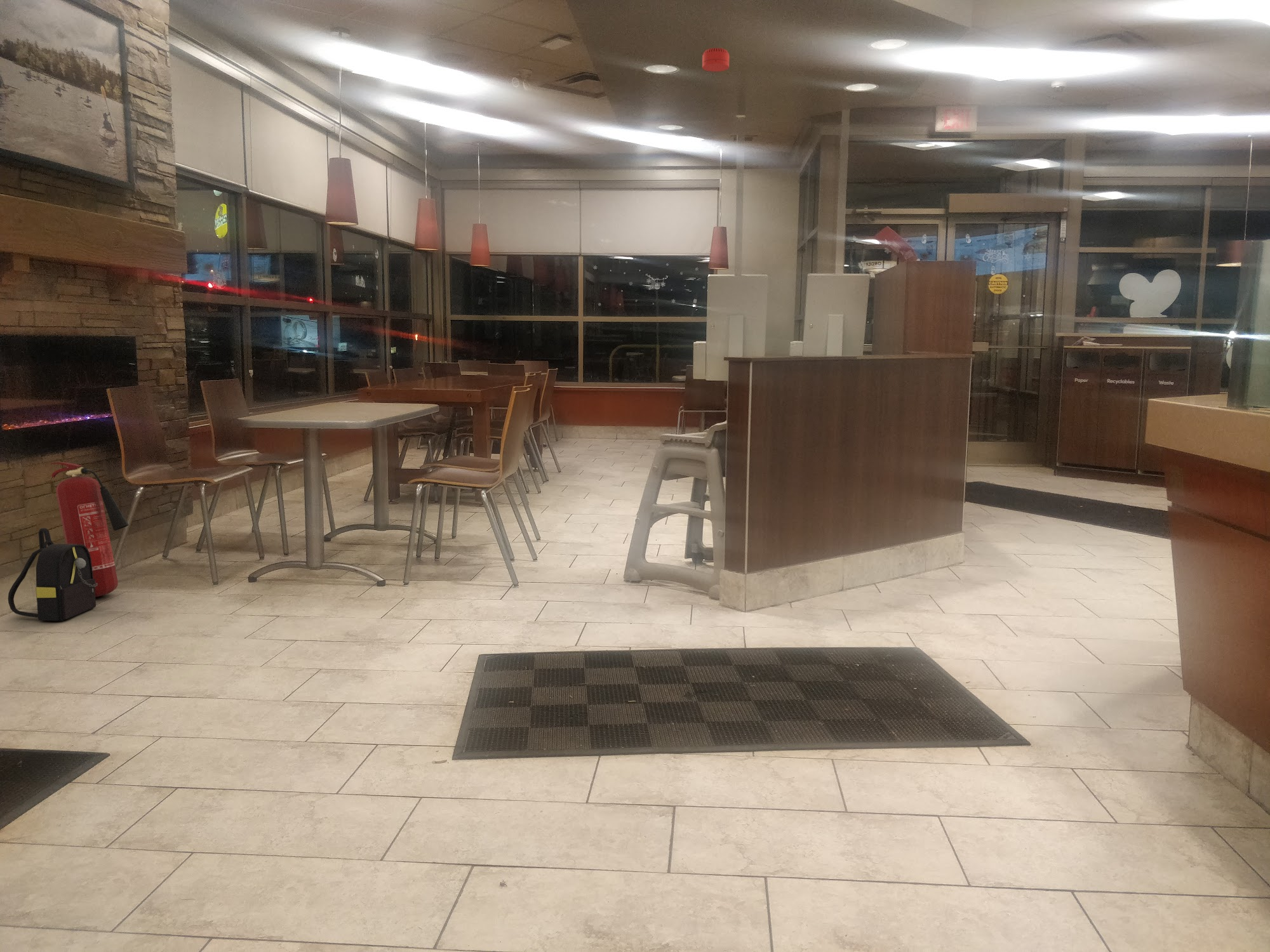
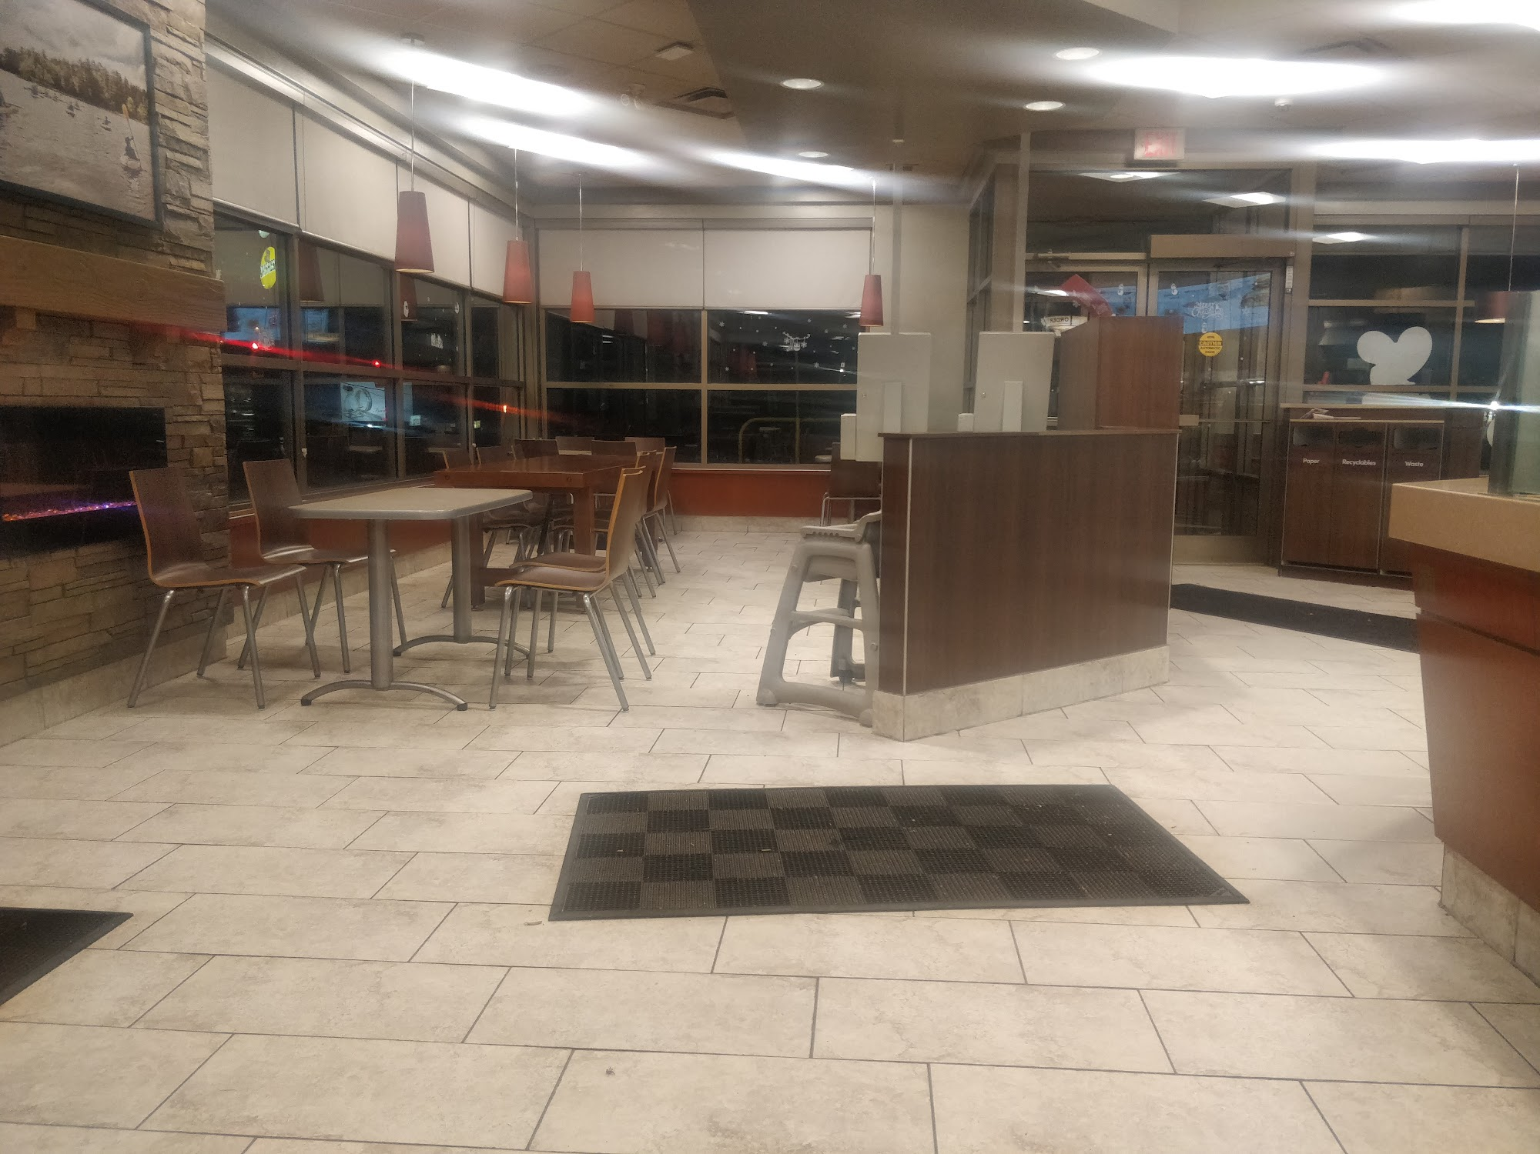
- backpack [8,527,98,621]
- fire extinguisher [51,461,129,597]
- smoke detector [702,48,730,72]
